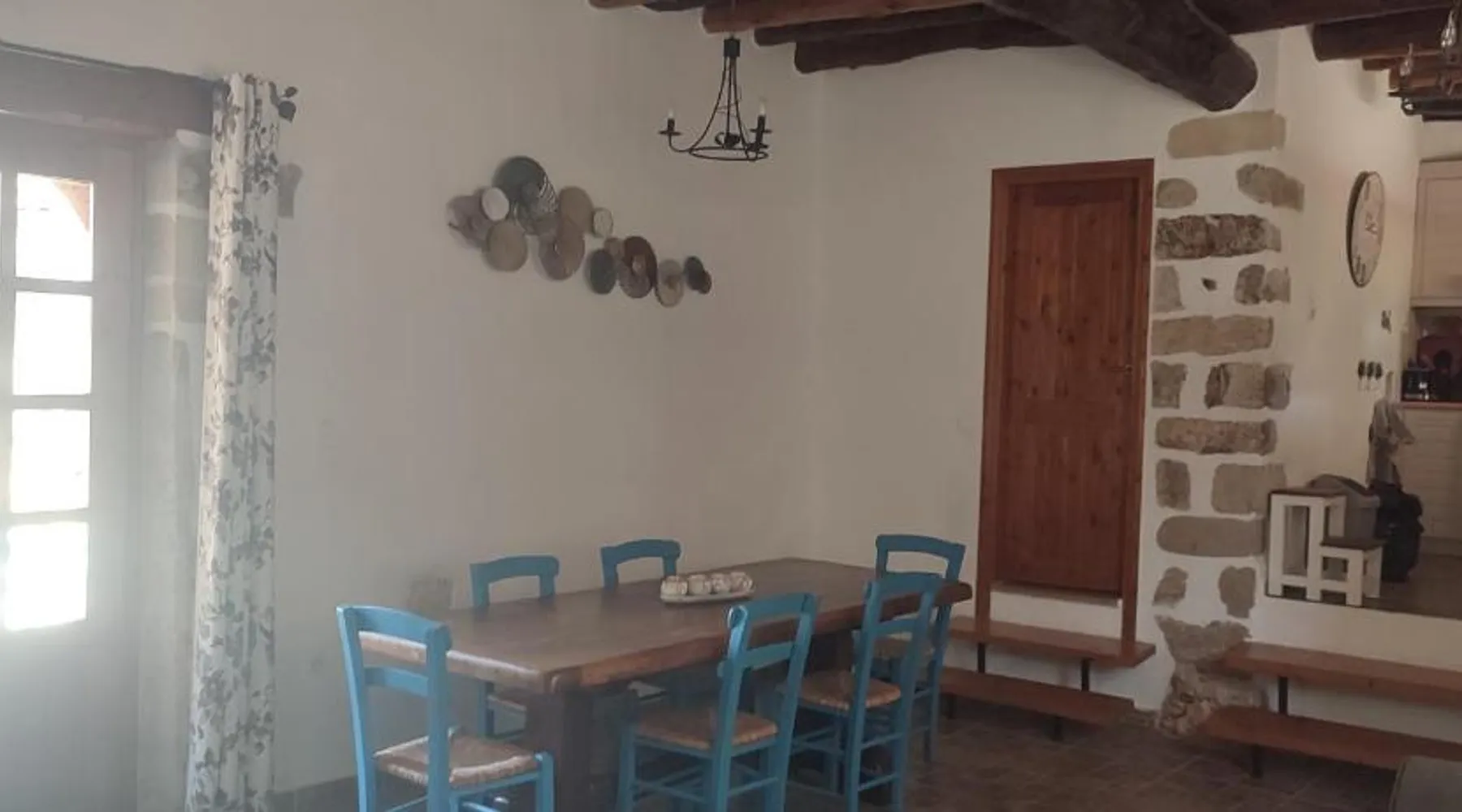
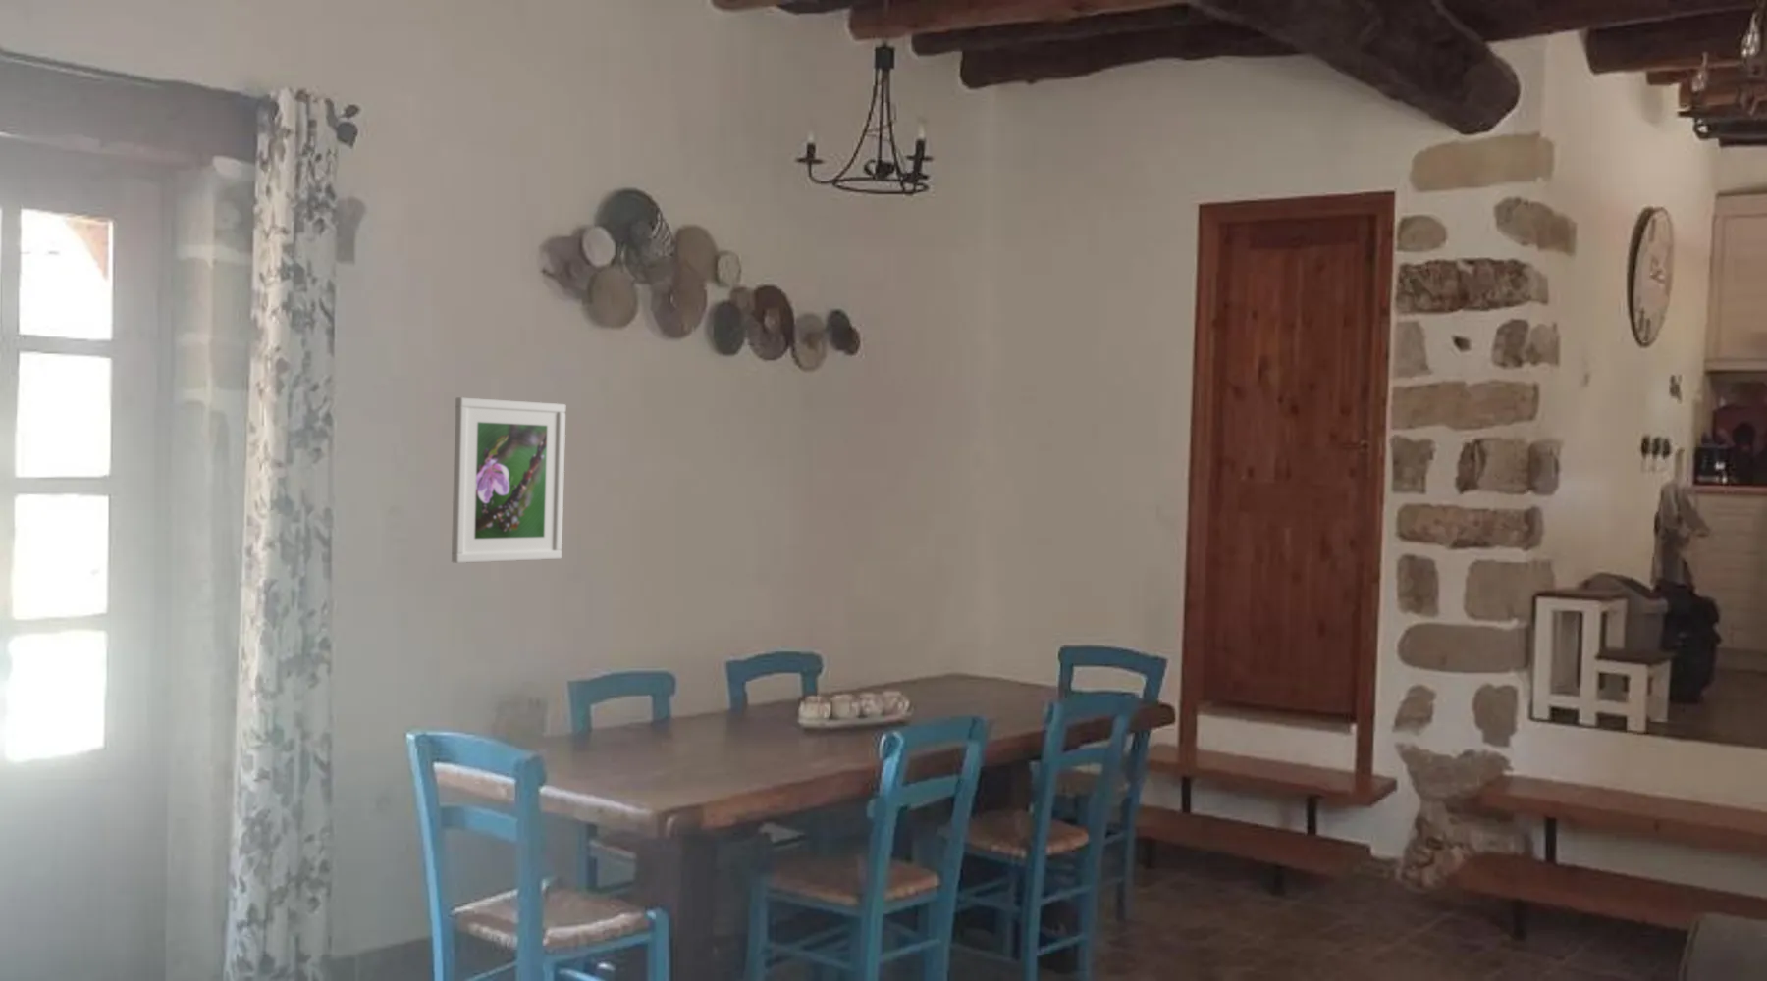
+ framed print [451,396,567,564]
